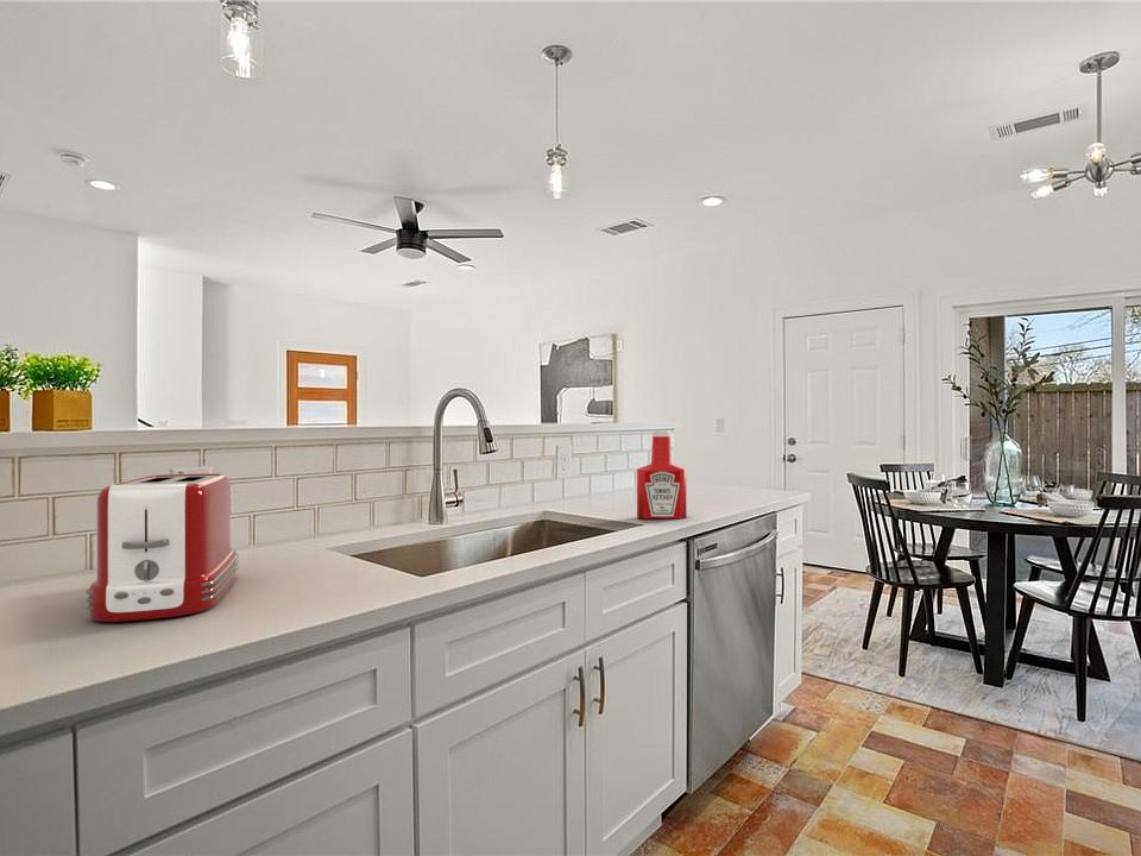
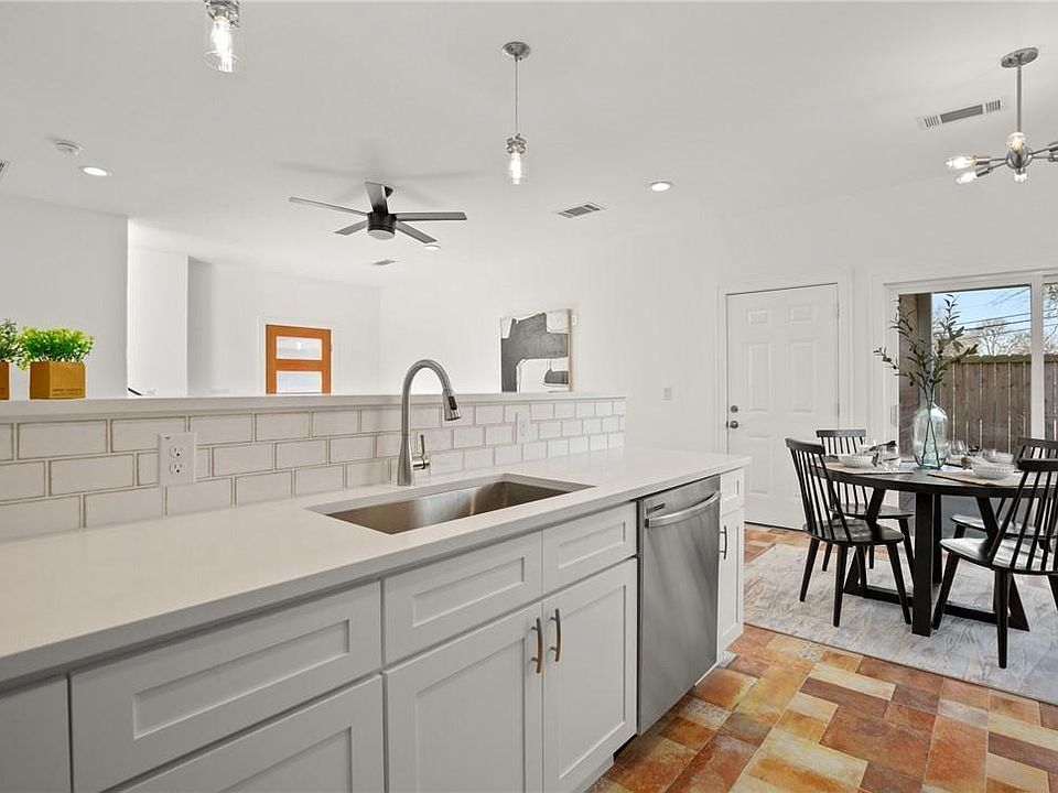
- soap bottle [636,429,687,520]
- toaster [84,473,240,623]
